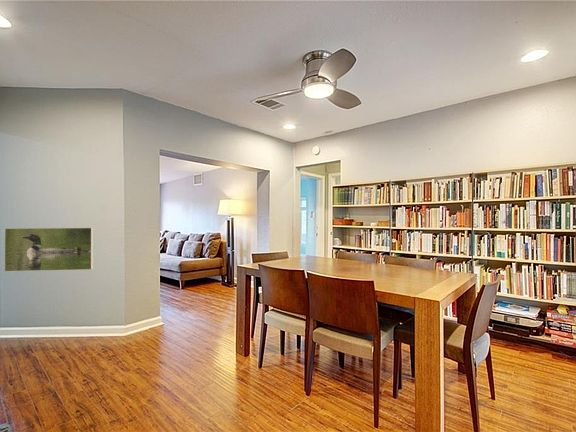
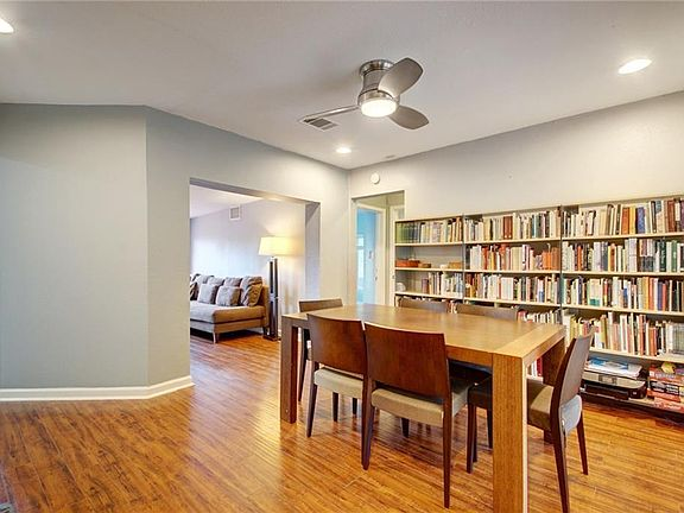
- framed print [4,227,94,272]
